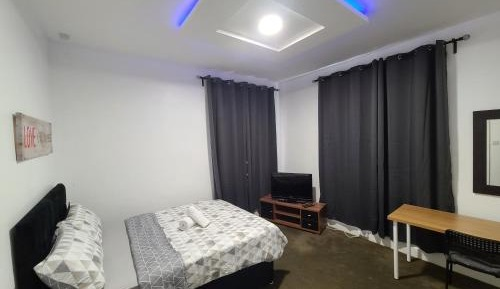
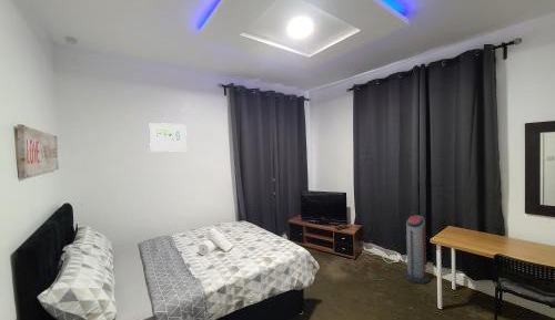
+ air purifier [403,215,431,285]
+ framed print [149,122,188,153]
